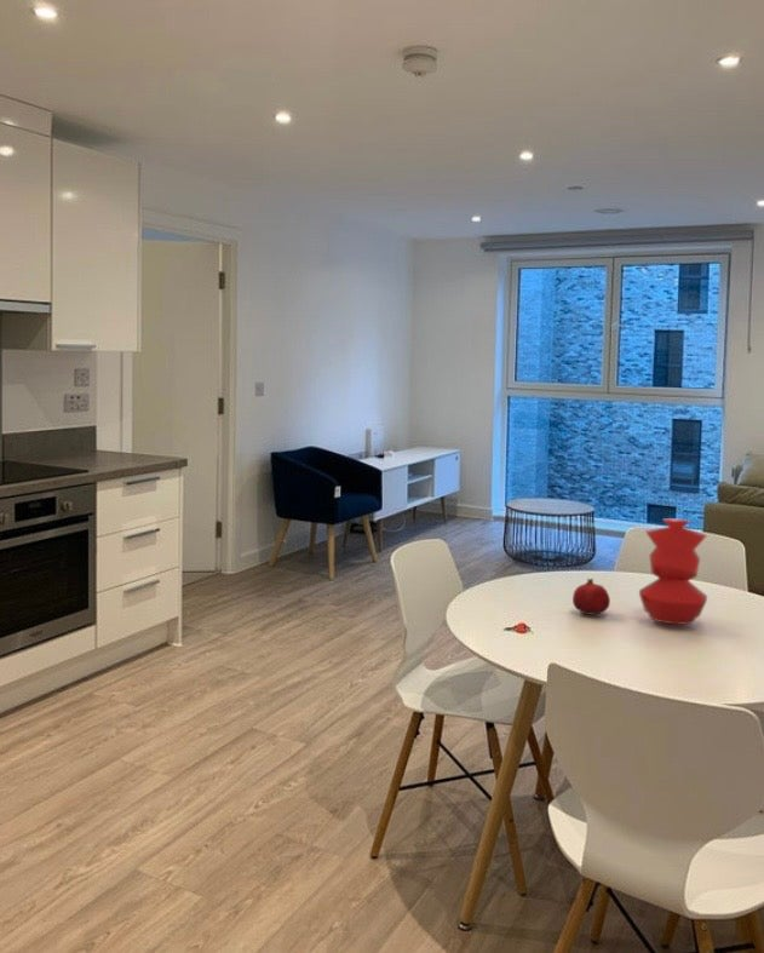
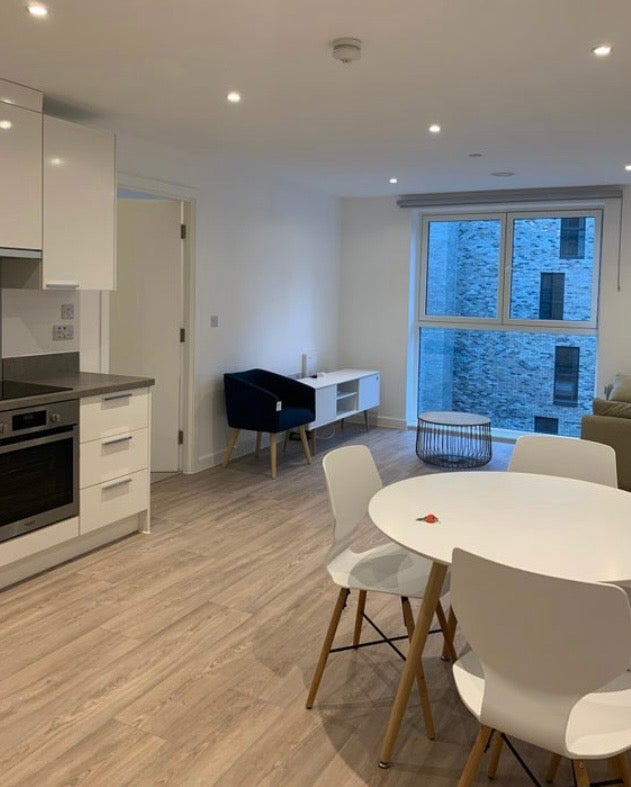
- fruit [571,578,611,615]
- vase [638,517,708,625]
